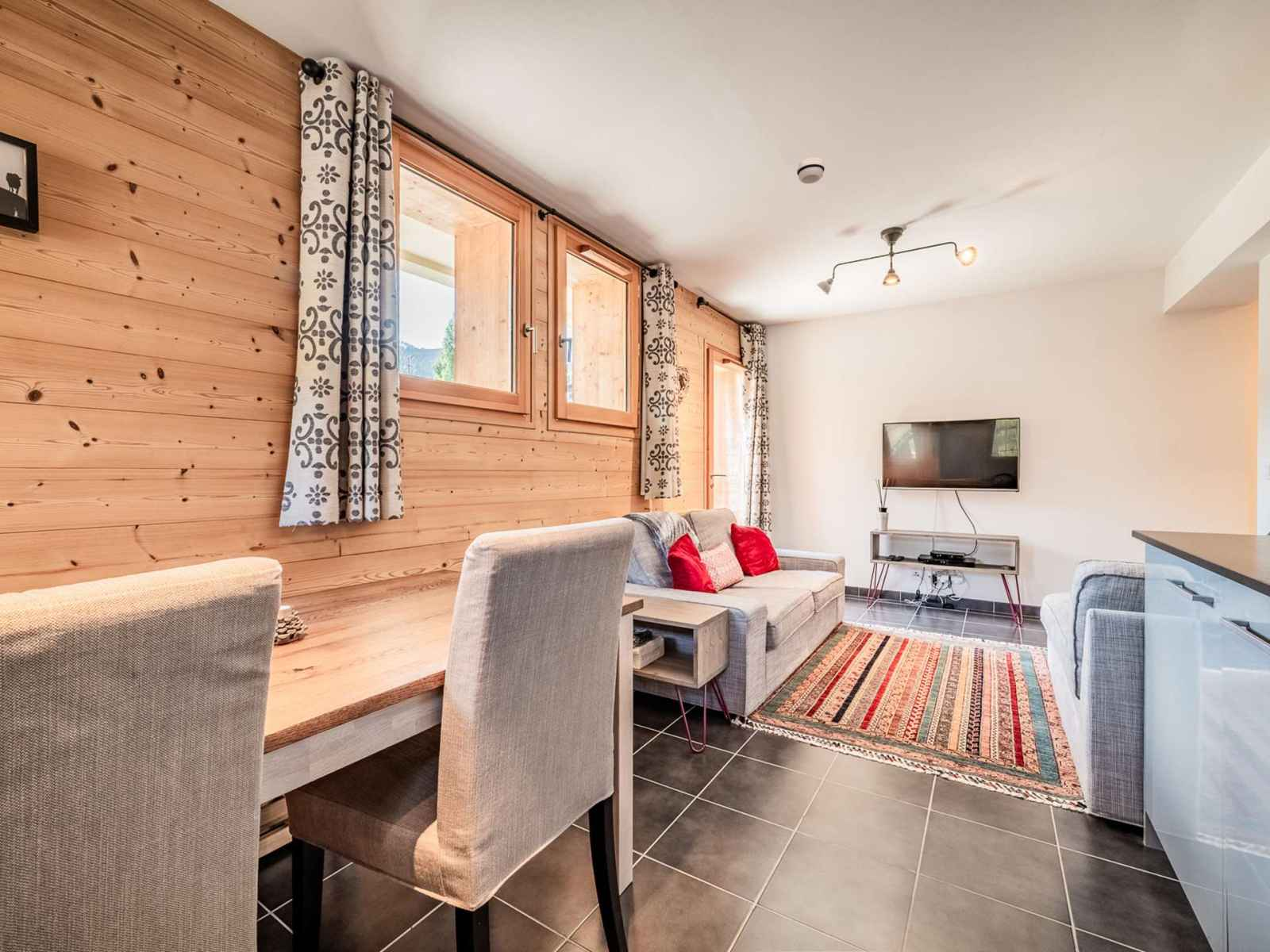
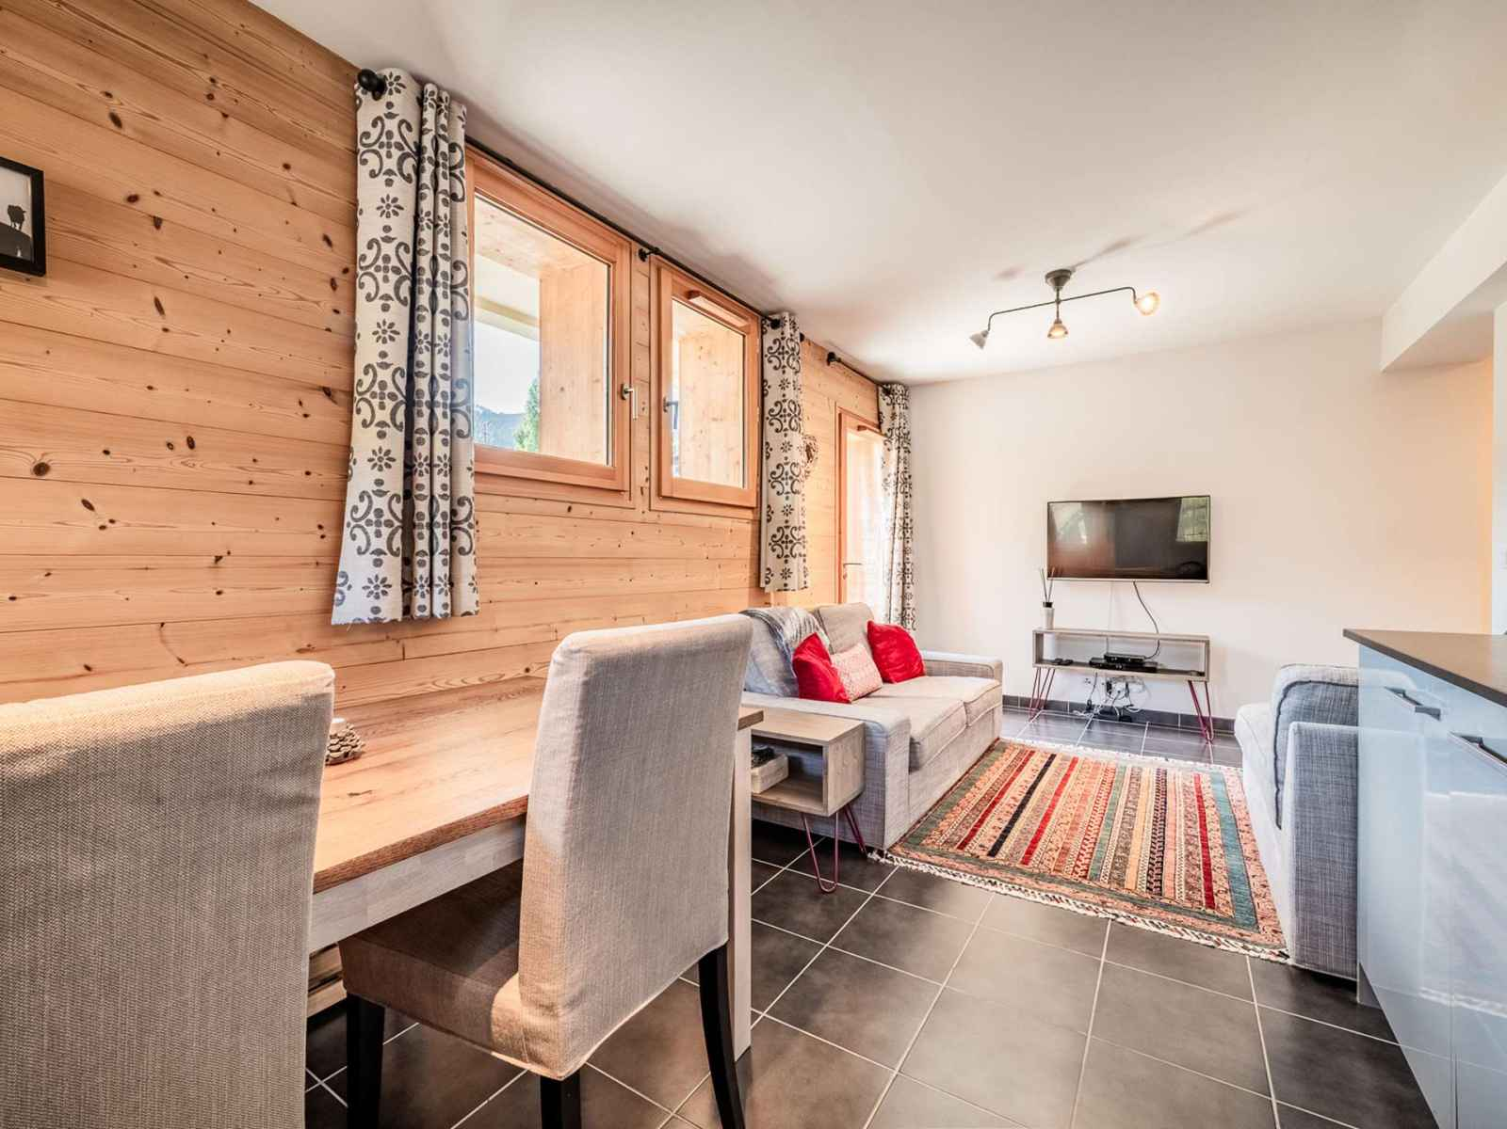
- smoke detector [796,156,825,185]
